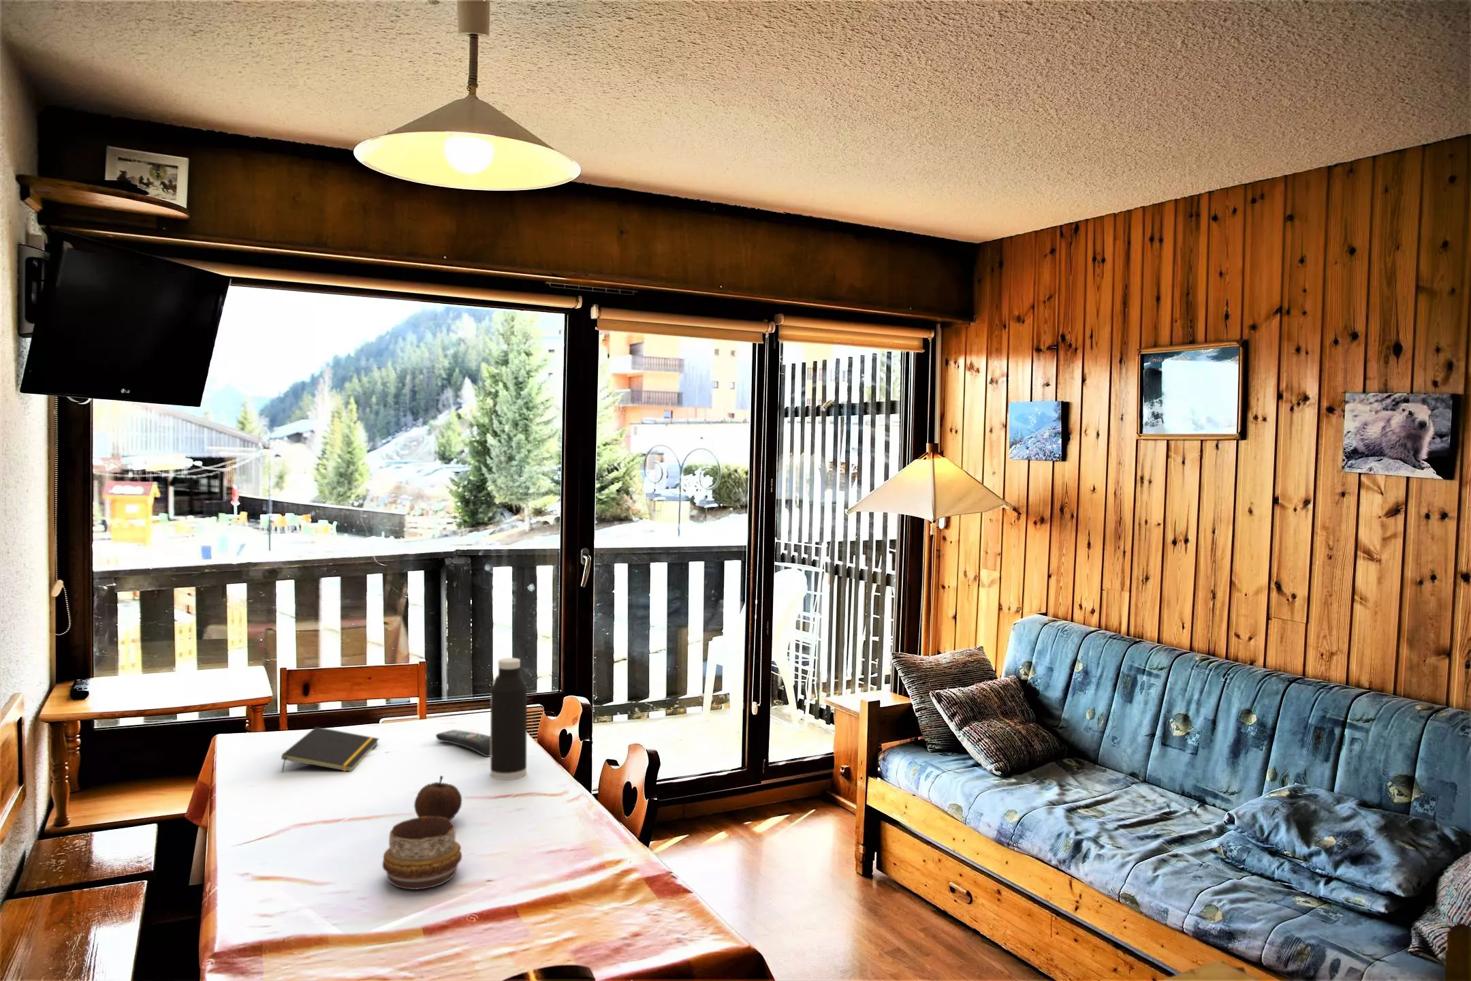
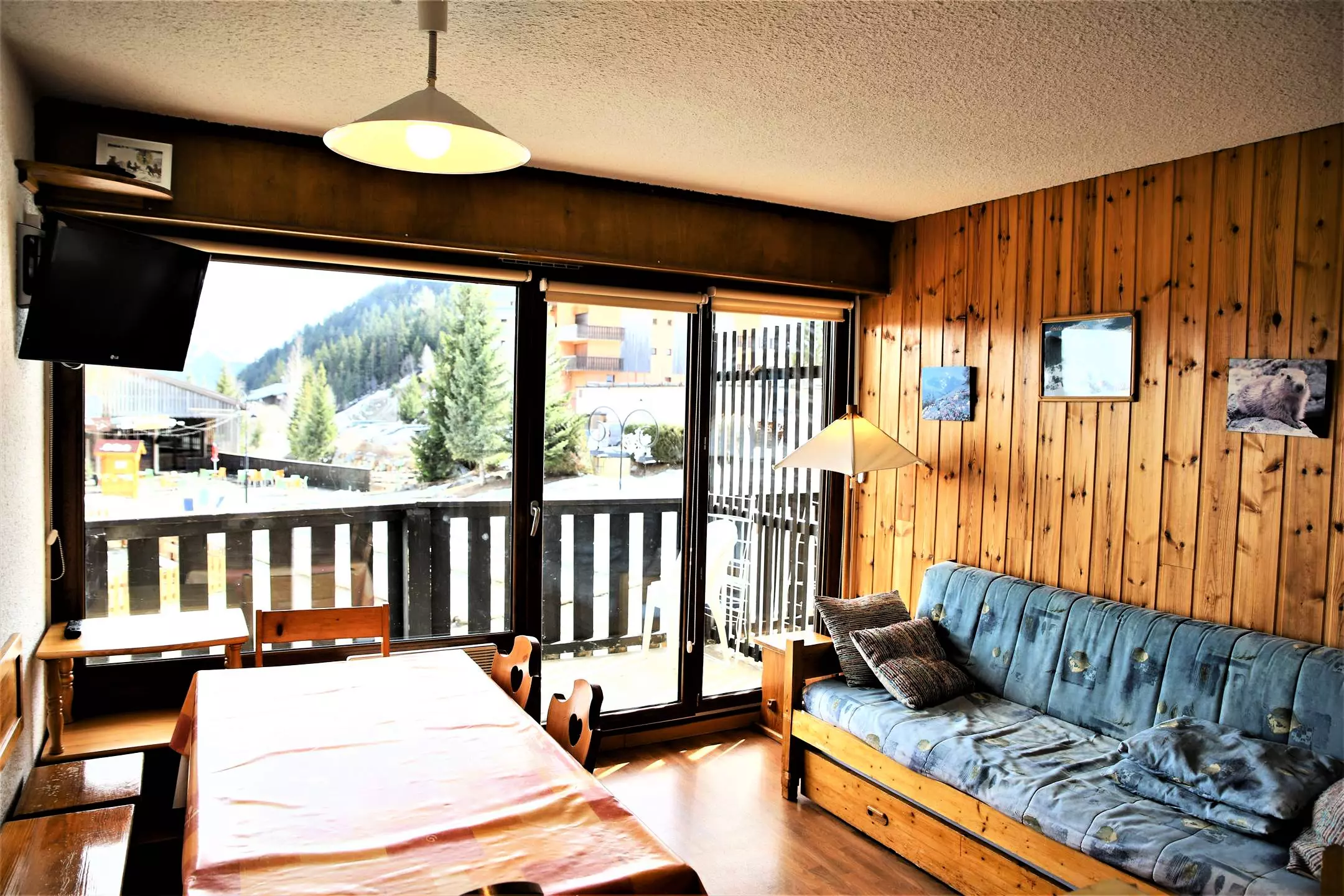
- fruit [414,774,462,821]
- water bottle [489,657,528,781]
- remote control [436,729,491,758]
- notepad [280,726,380,773]
- decorative bowl [381,817,462,890]
